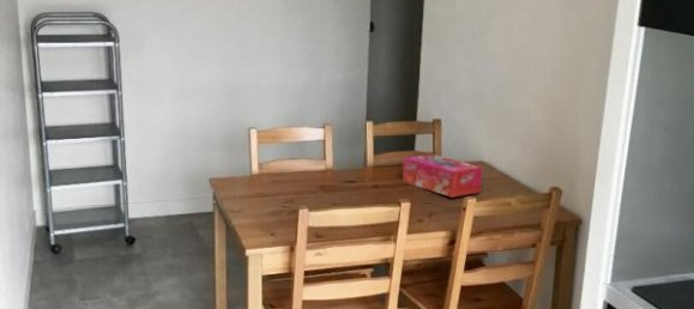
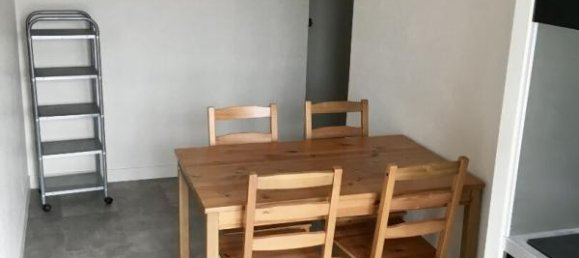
- tissue box [402,153,483,199]
